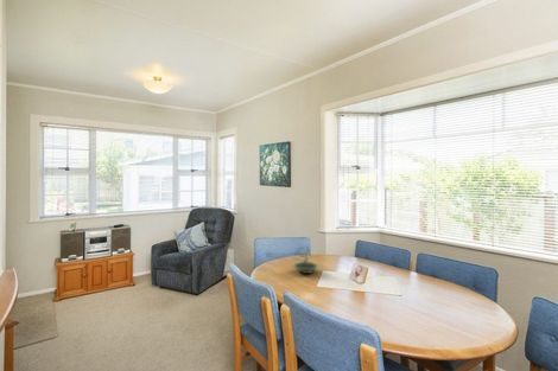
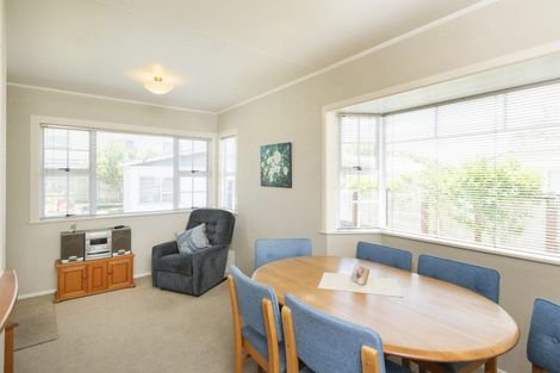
- terrarium [291,244,321,275]
